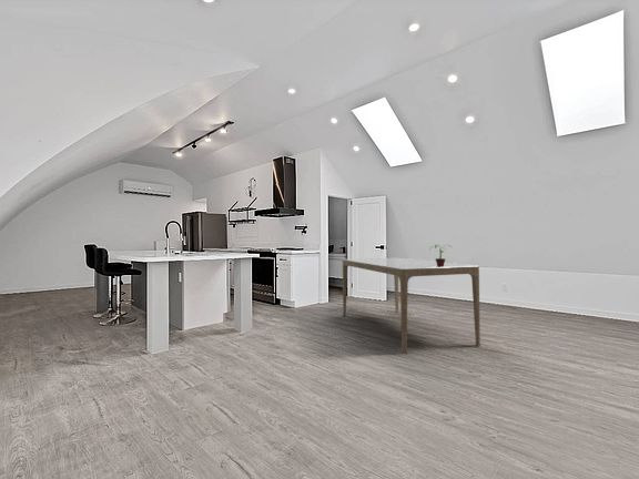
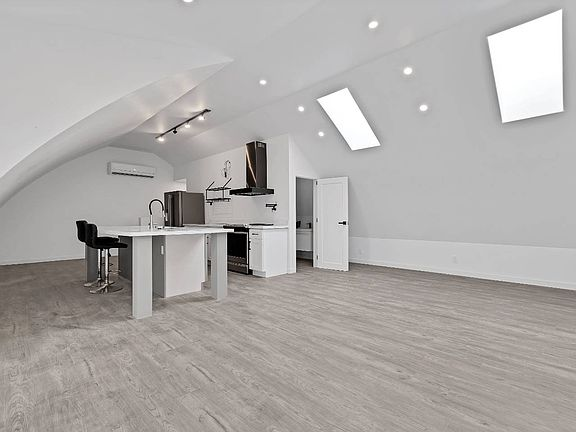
- potted plant [428,244,453,267]
- dining table [342,257,481,355]
